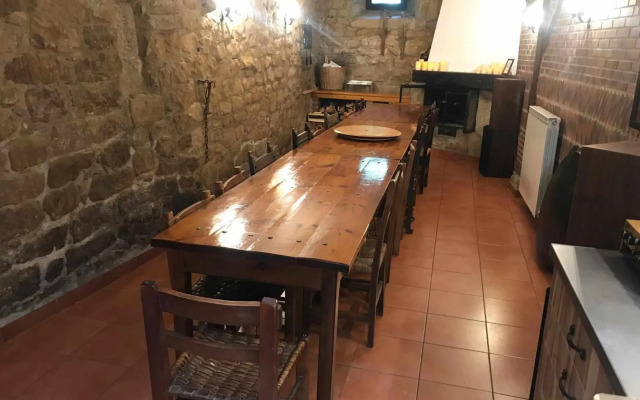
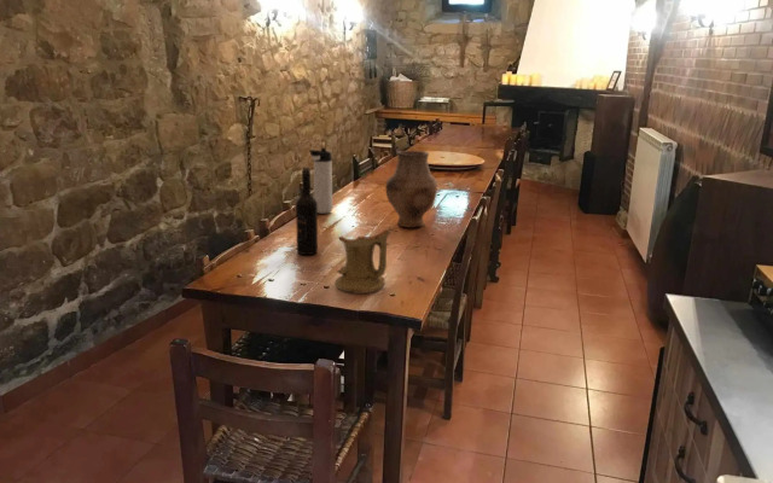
+ thermos bottle [308,147,333,215]
+ vase [384,150,438,229]
+ wooden bowl [333,226,395,295]
+ wine bottle [295,167,319,256]
